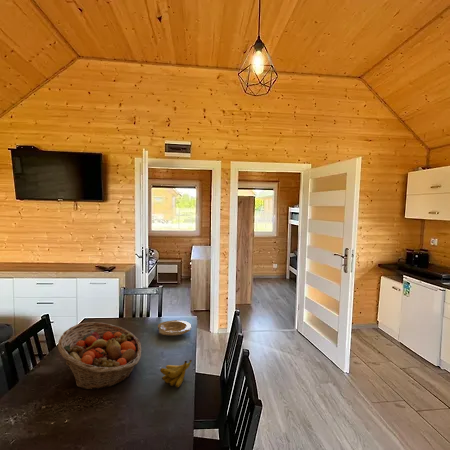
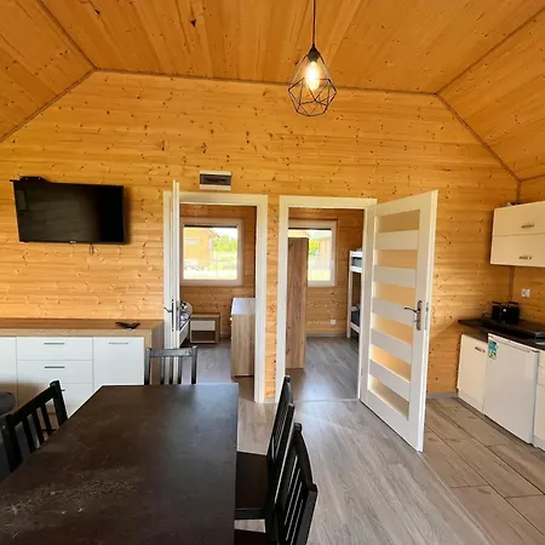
- banana [159,359,193,388]
- plate [157,319,192,337]
- fruit basket [57,321,142,391]
